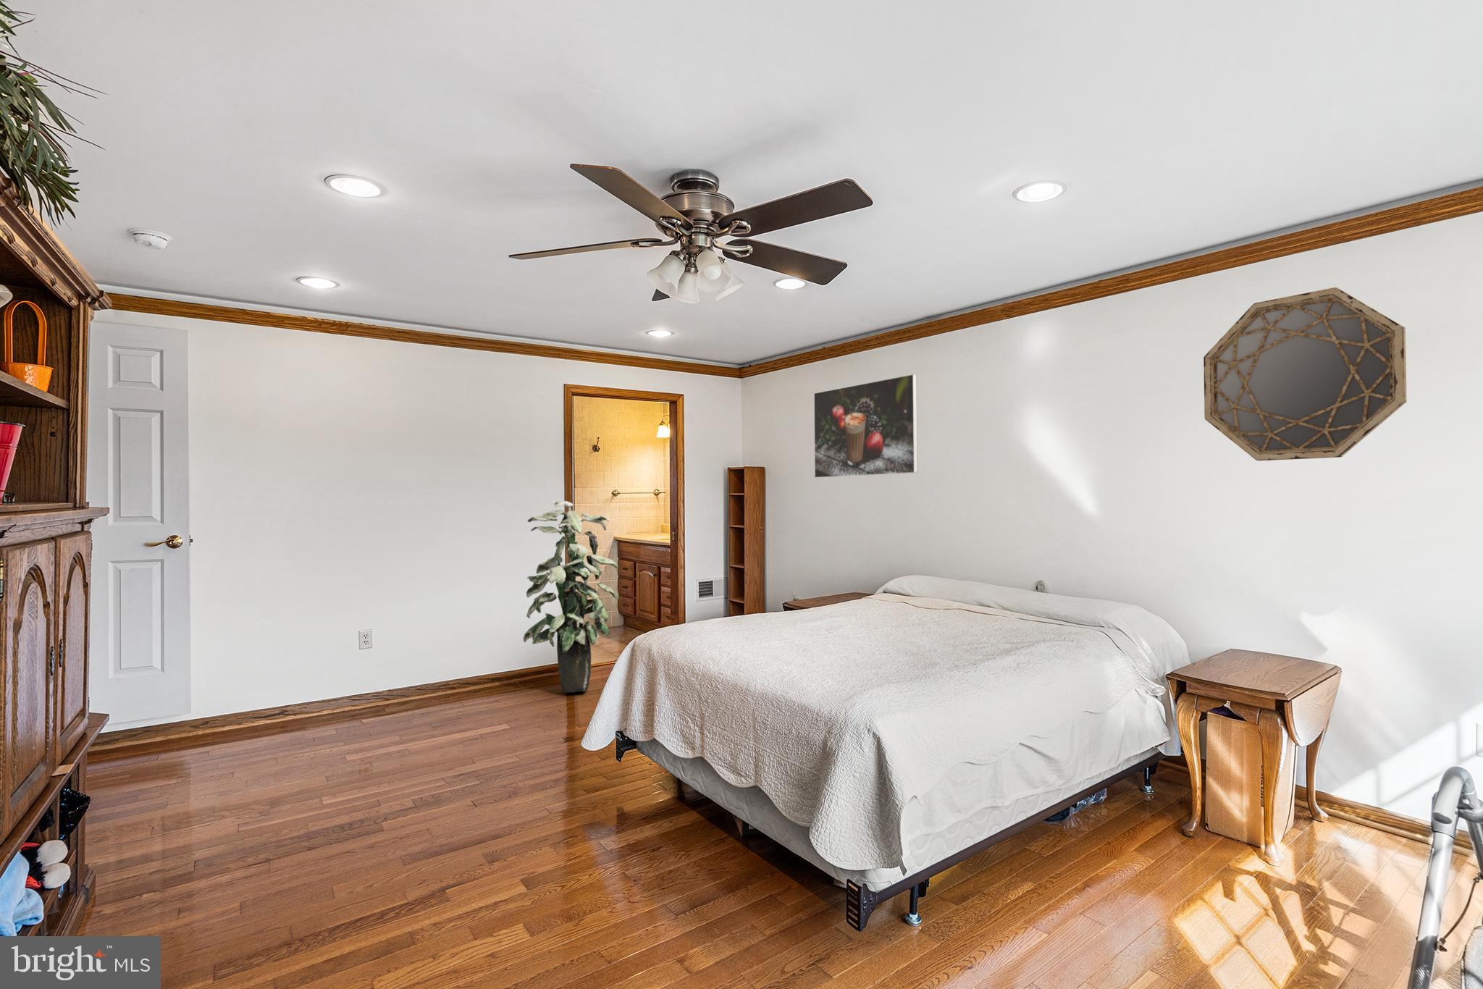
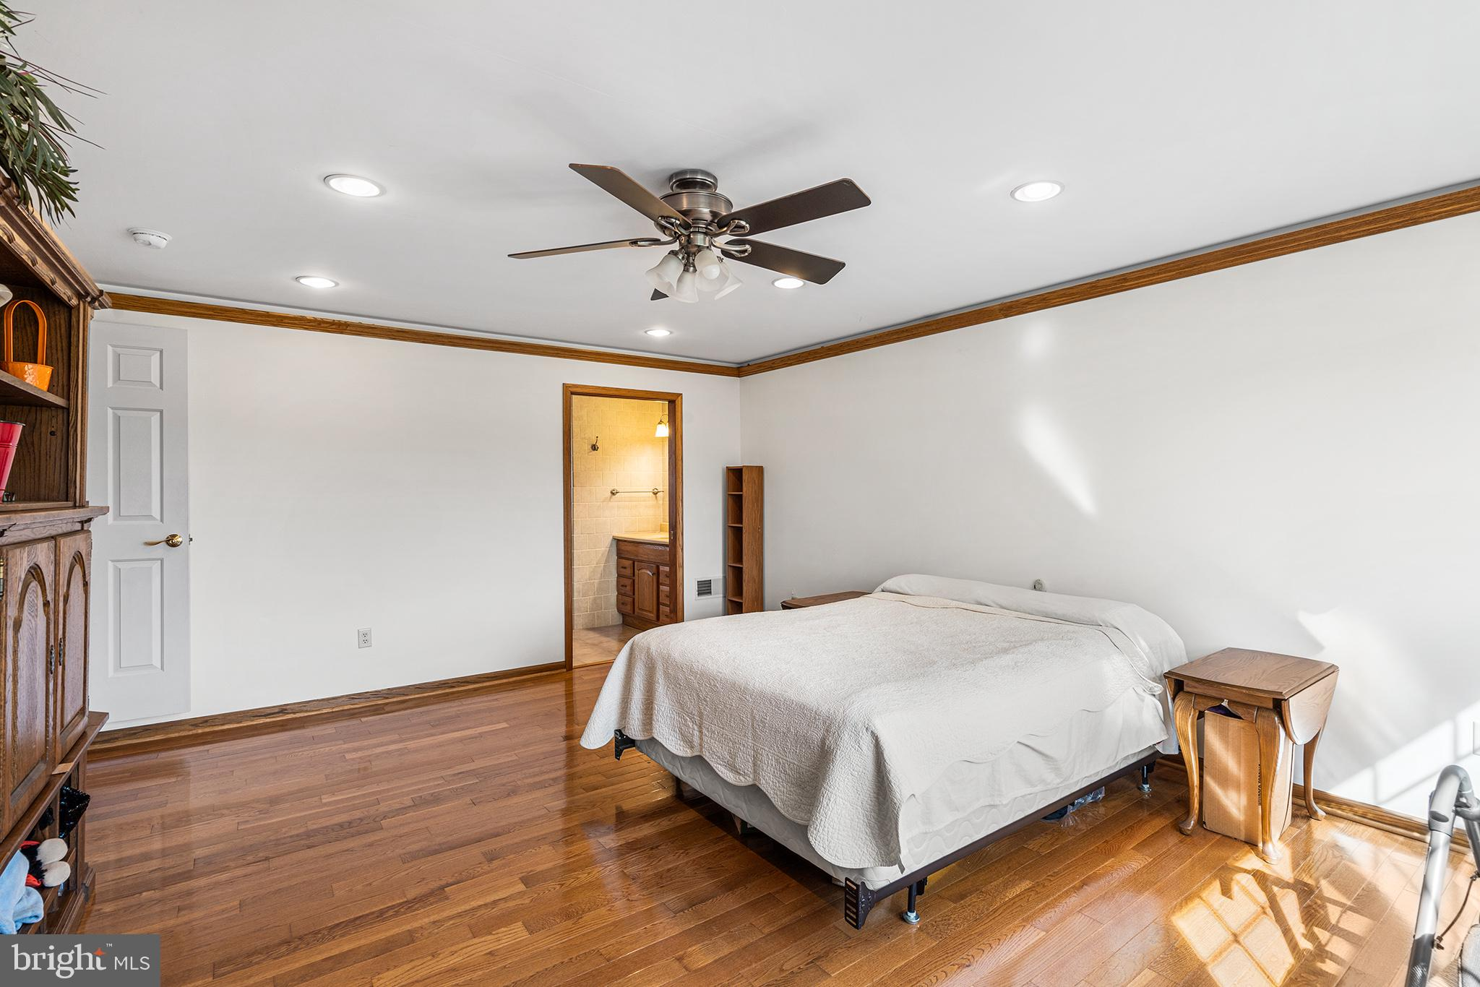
- indoor plant [523,500,619,693]
- home mirror [1203,287,1408,461]
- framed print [813,373,918,479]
